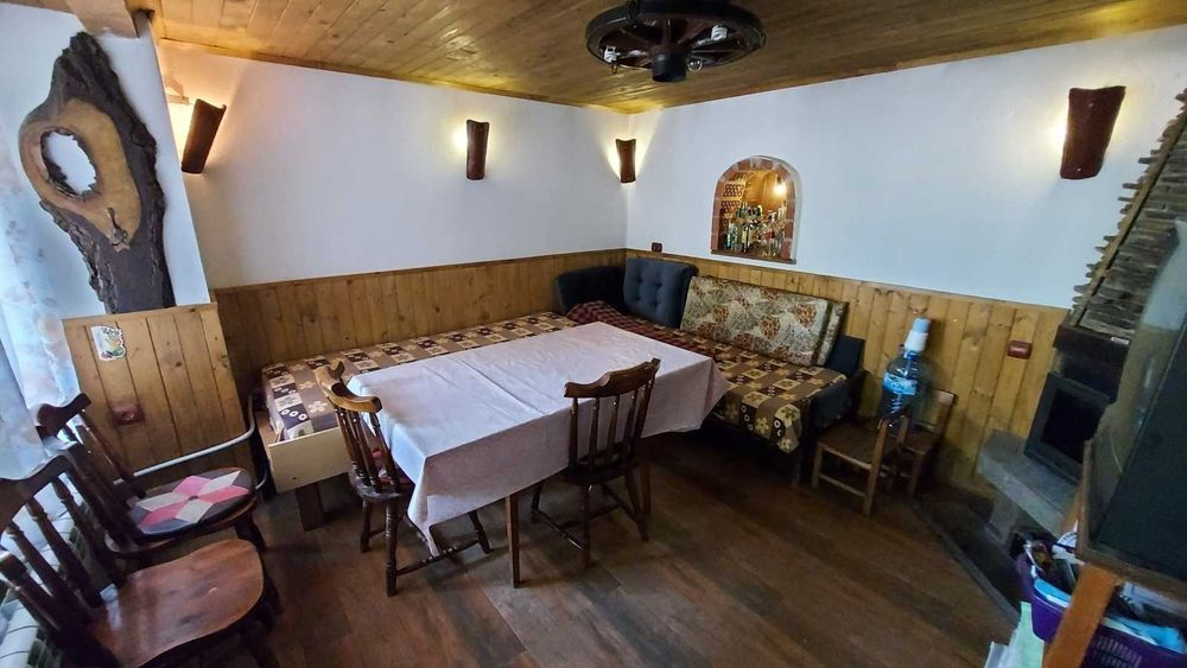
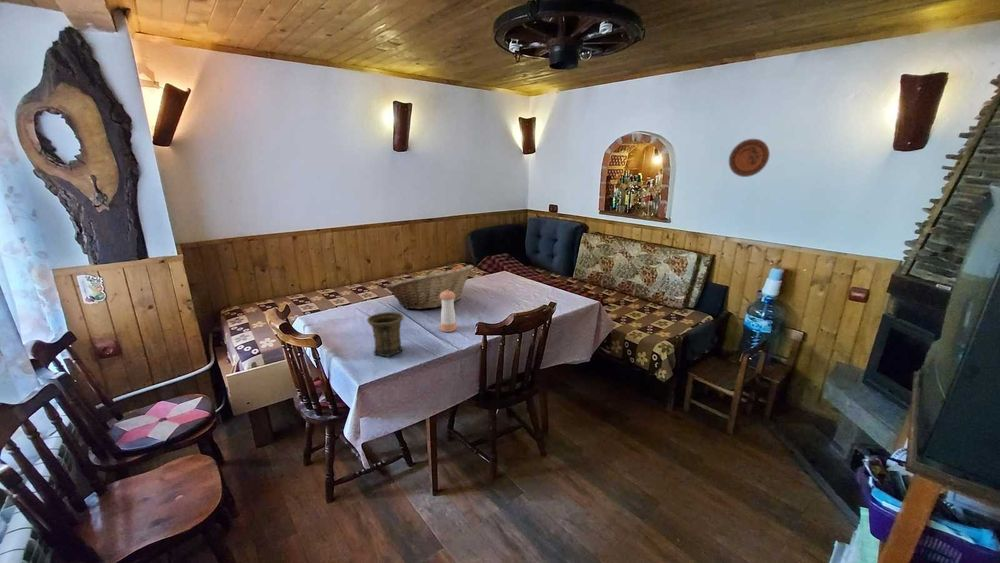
+ decorative plate [728,138,771,178]
+ fruit basket [384,264,474,310]
+ pepper shaker [440,290,457,333]
+ mug [366,311,405,358]
